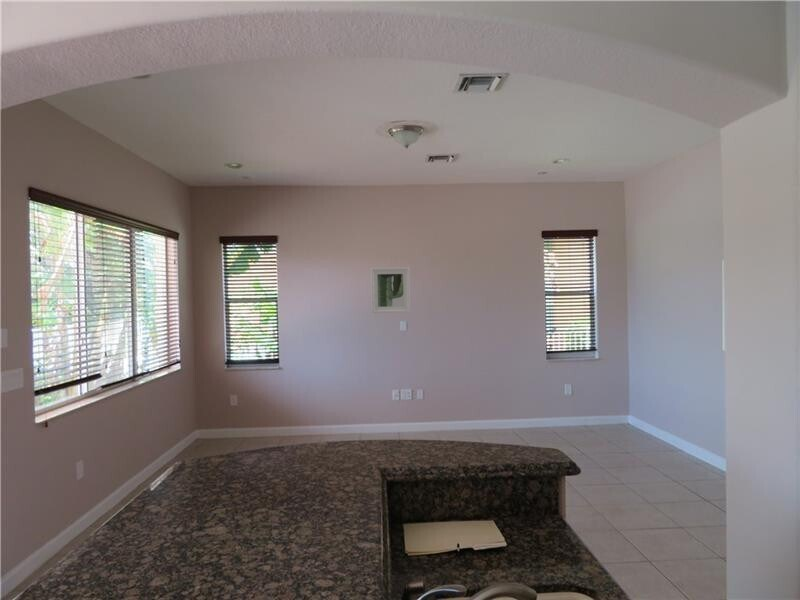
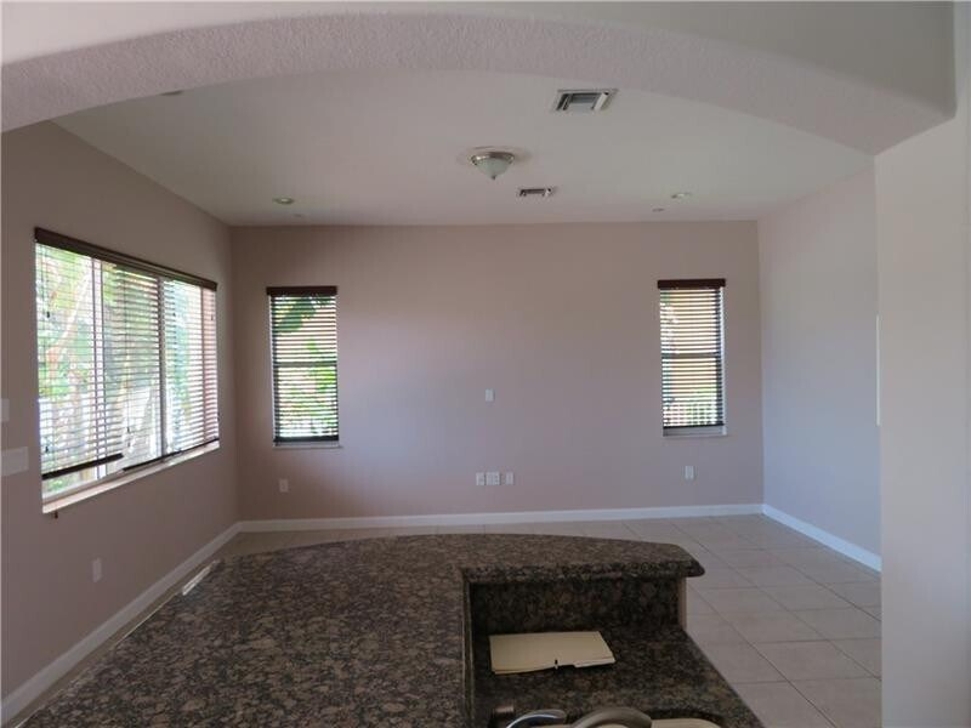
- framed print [370,267,411,314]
